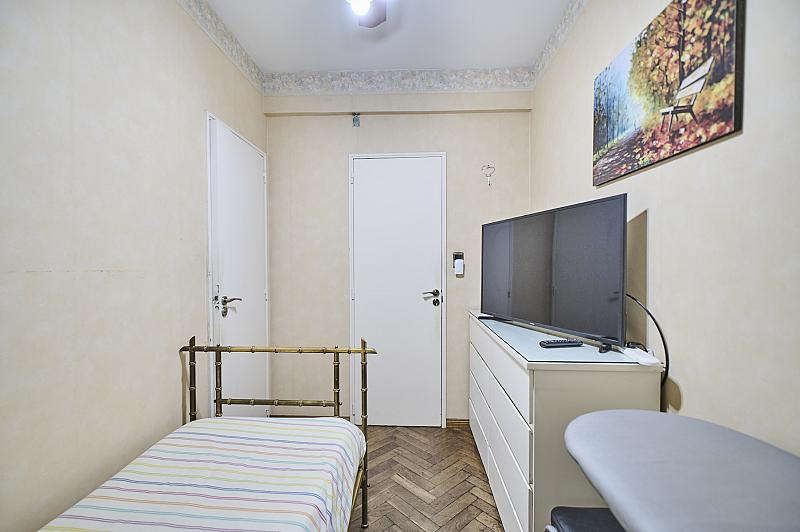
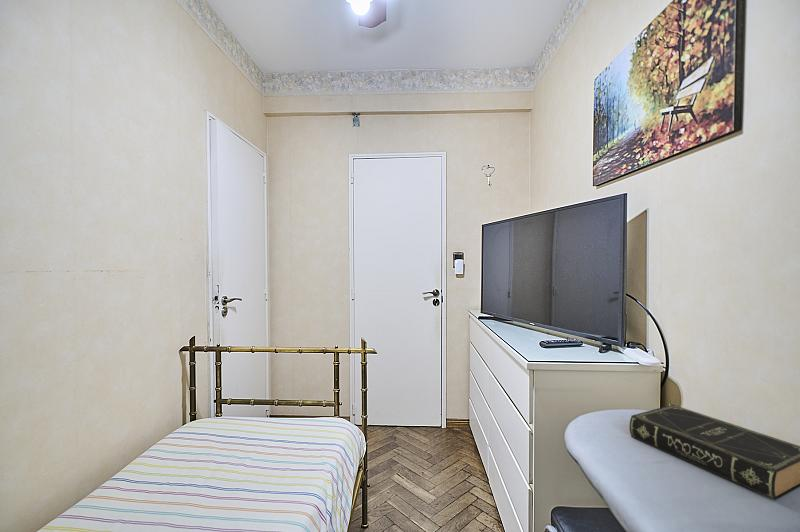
+ book [628,404,800,501]
